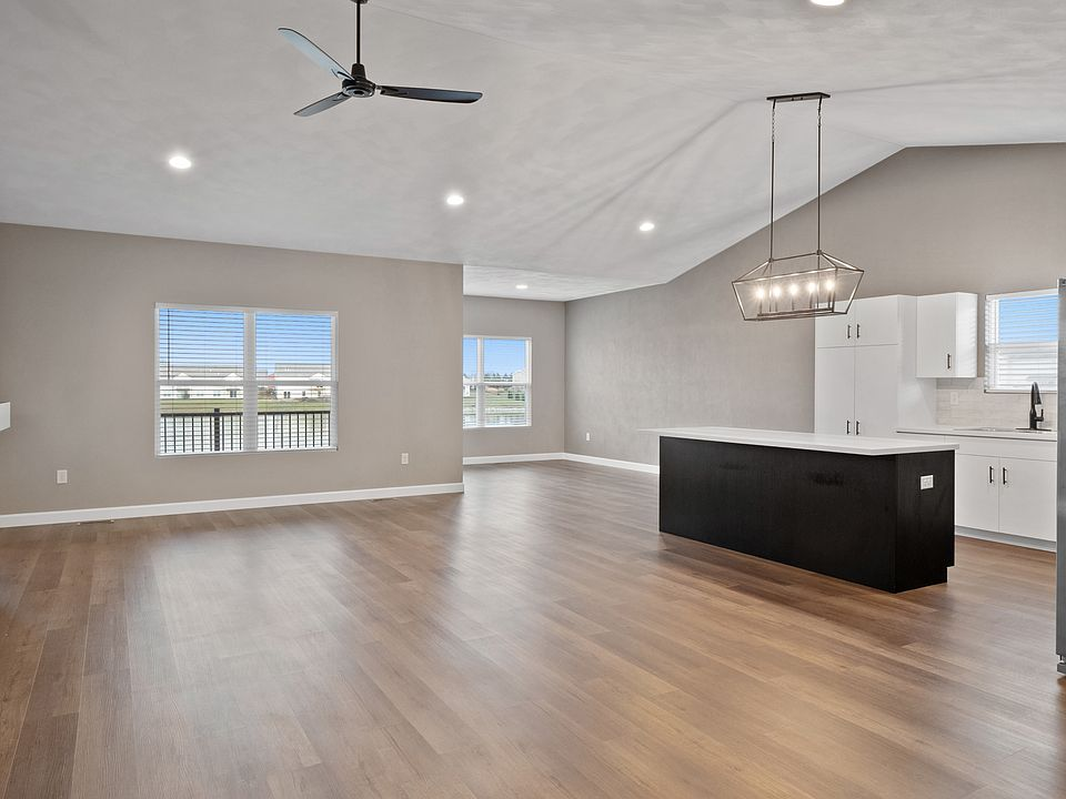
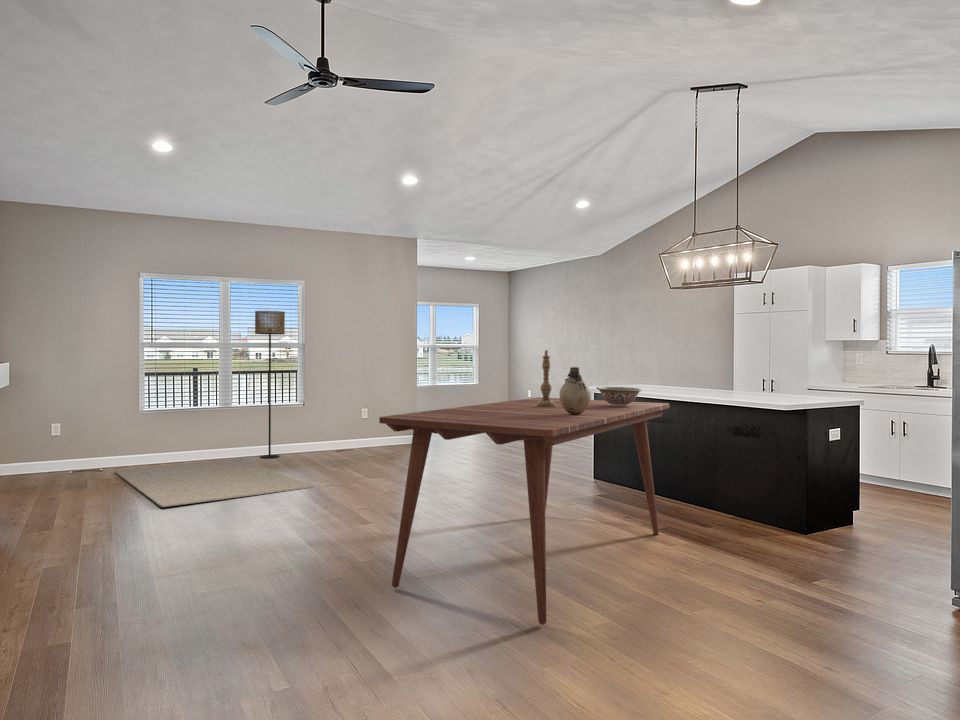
+ decorative bowl [595,386,643,407]
+ vase [558,366,592,414]
+ rug [114,458,314,508]
+ floor lamp [254,310,286,460]
+ candlestick [534,349,558,408]
+ dining table [378,396,671,626]
